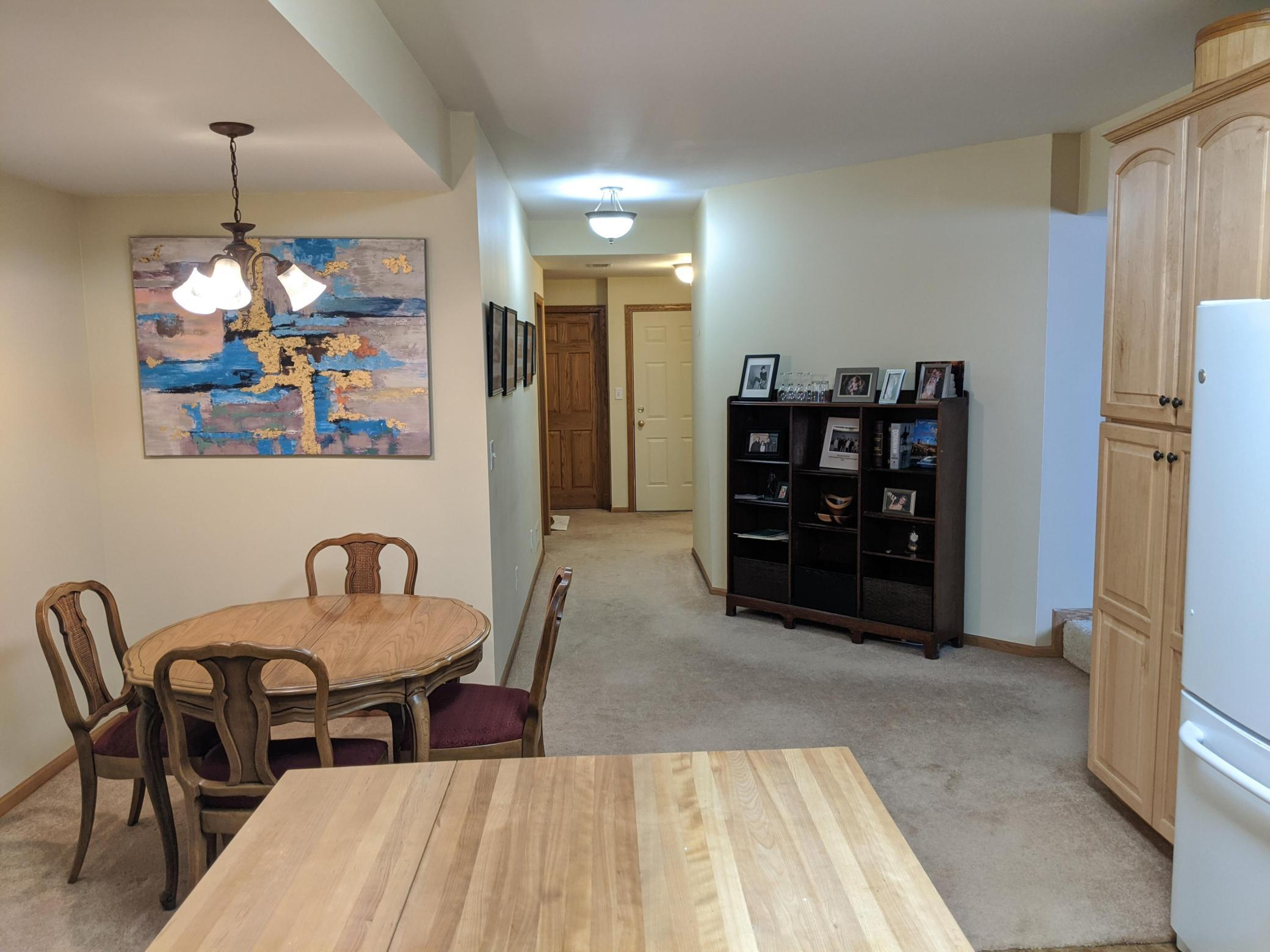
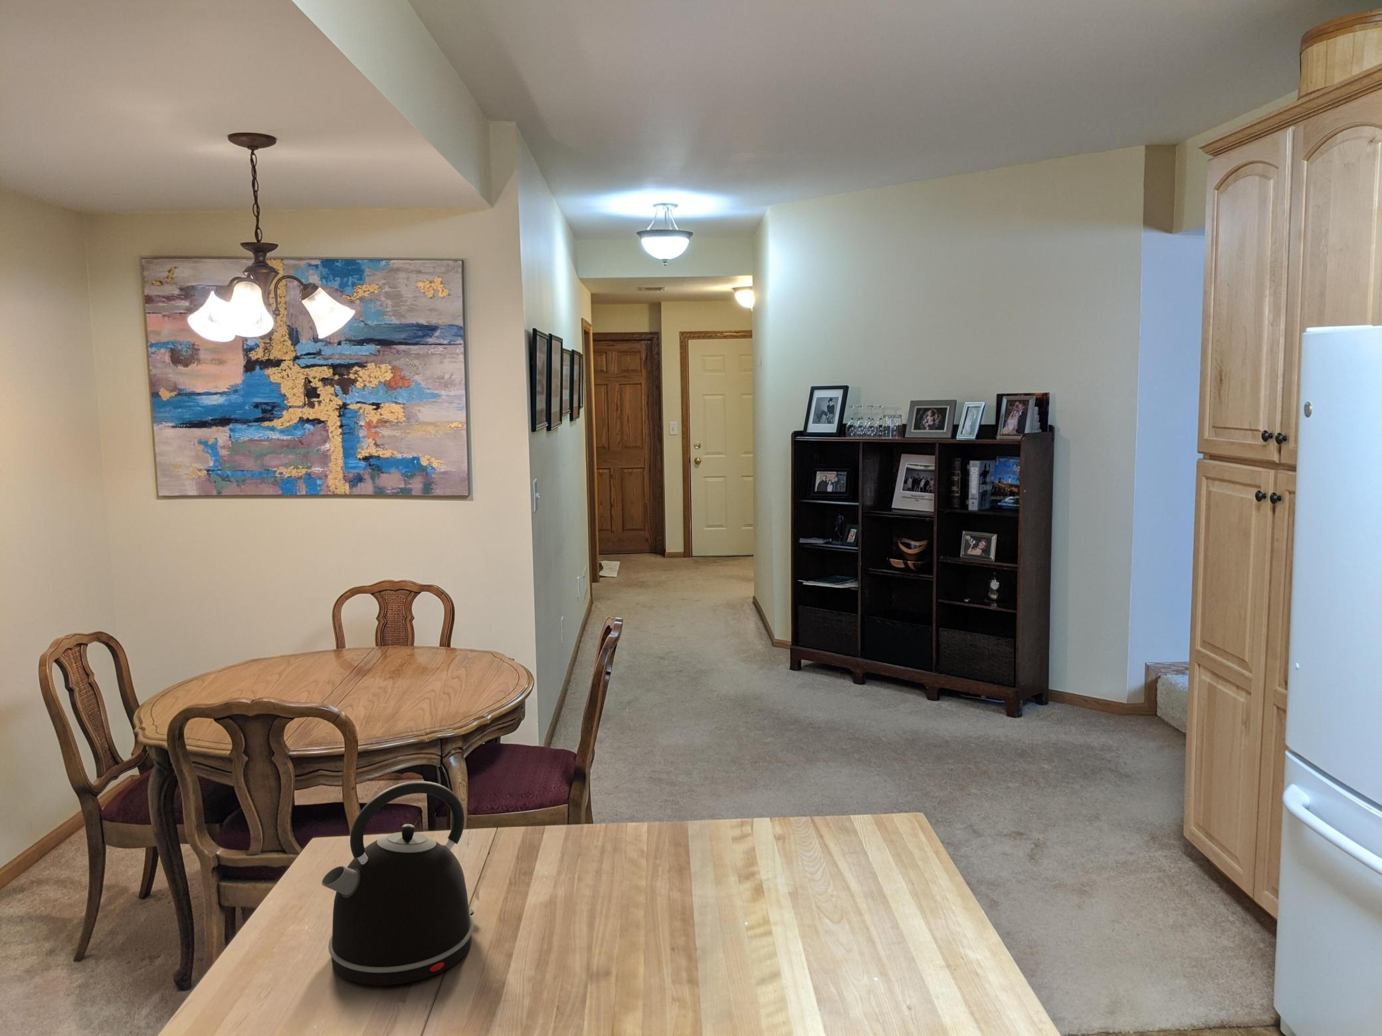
+ kettle [321,780,474,986]
